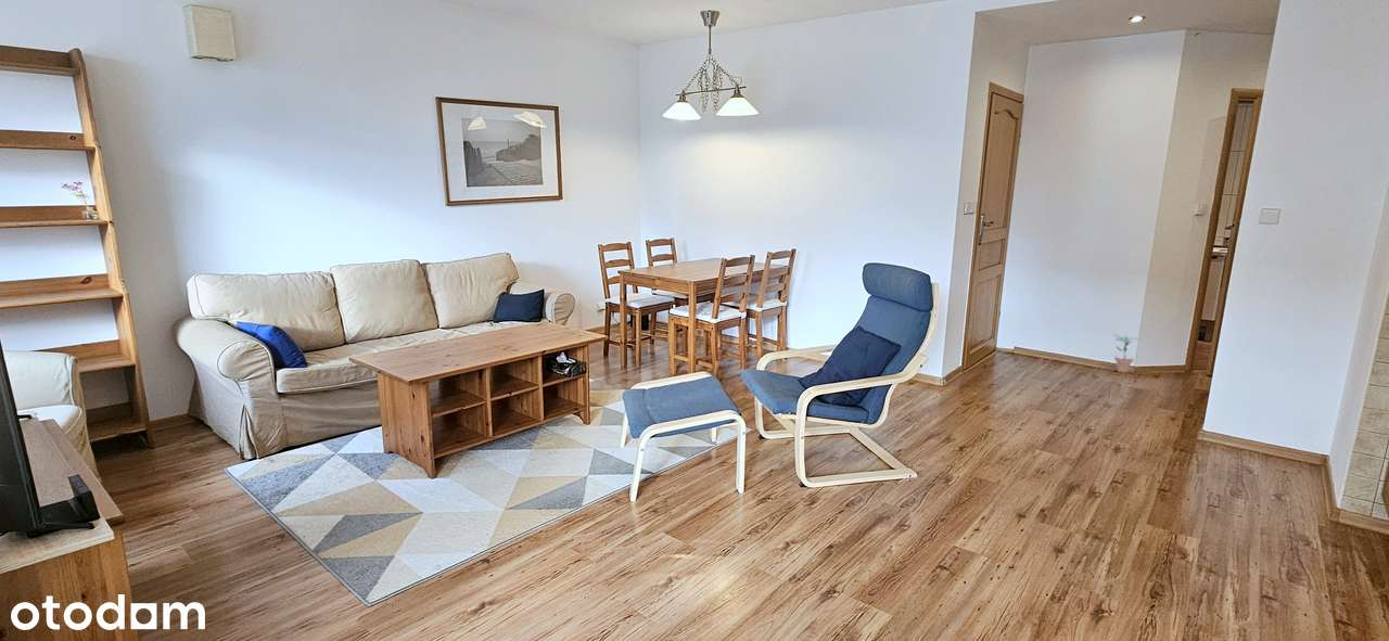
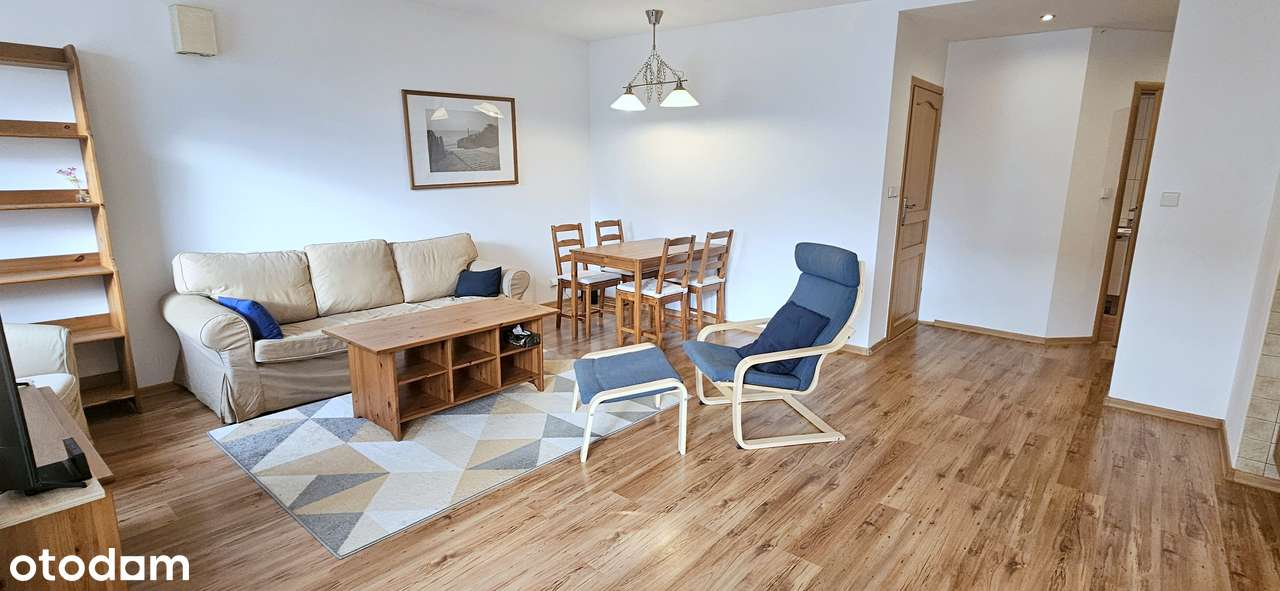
- potted plant [1111,331,1139,374]
